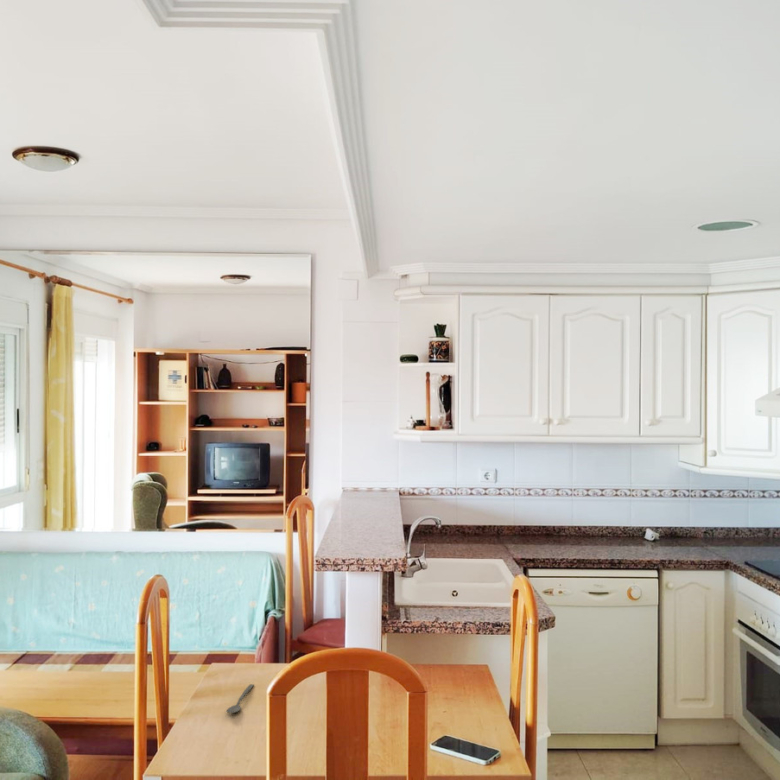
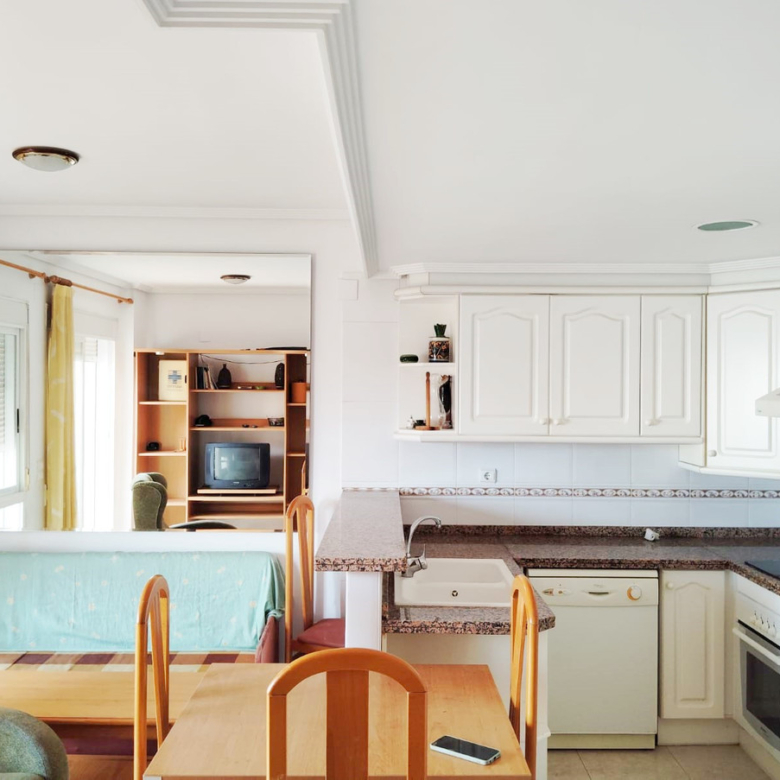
- spoon [226,683,255,714]
